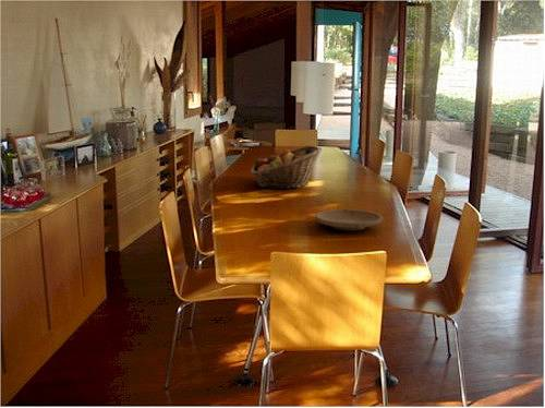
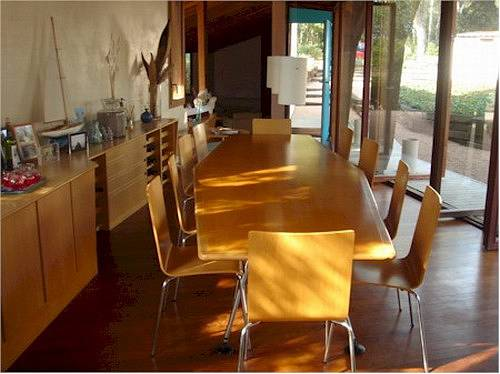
- plate [314,208,384,231]
- fruit basket [250,145,324,190]
